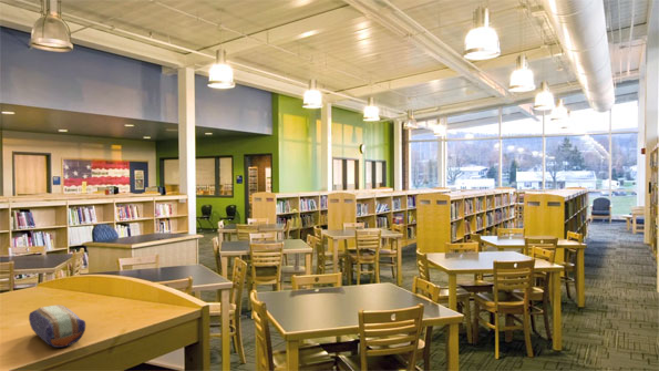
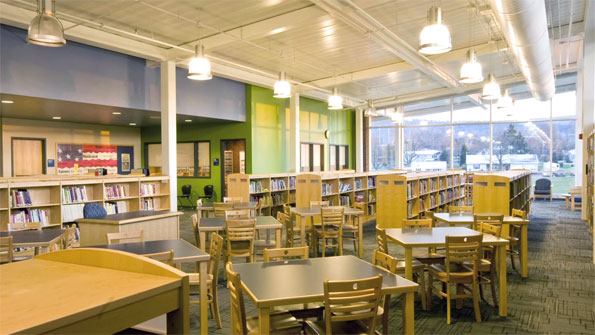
- pencil case [28,303,86,349]
